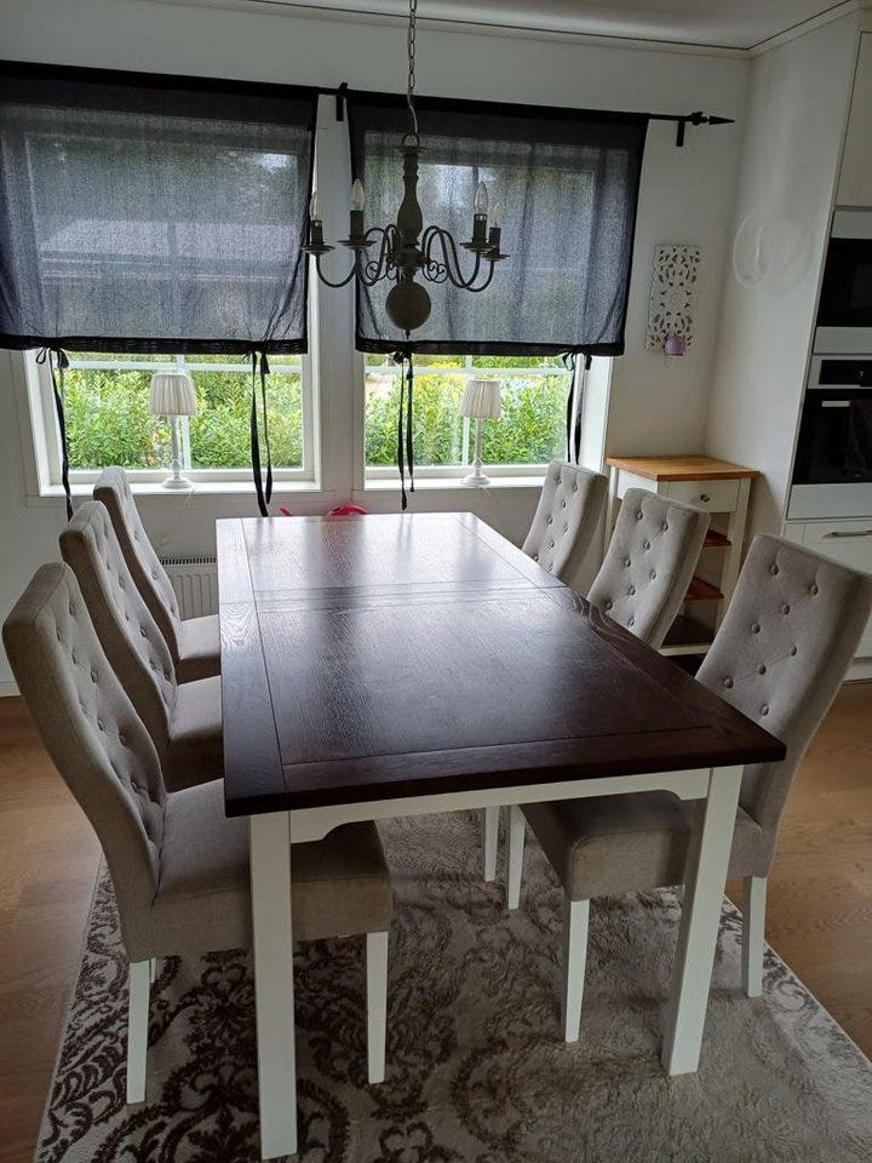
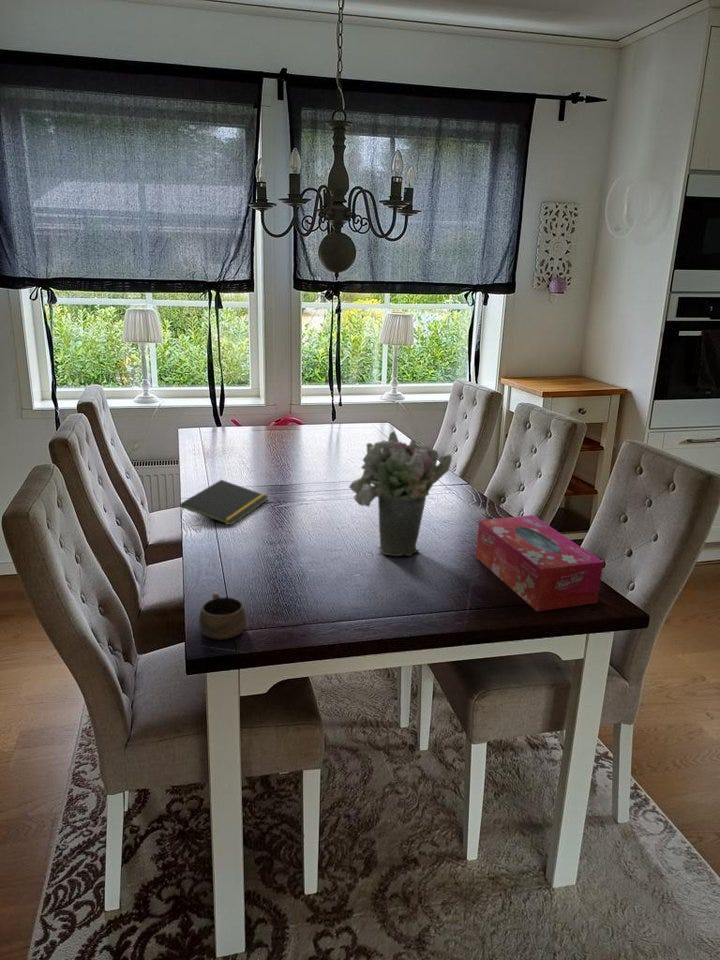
+ tissue box [475,514,604,612]
+ notepad [179,479,270,526]
+ flower bouquet [348,430,453,557]
+ cup [198,591,248,640]
